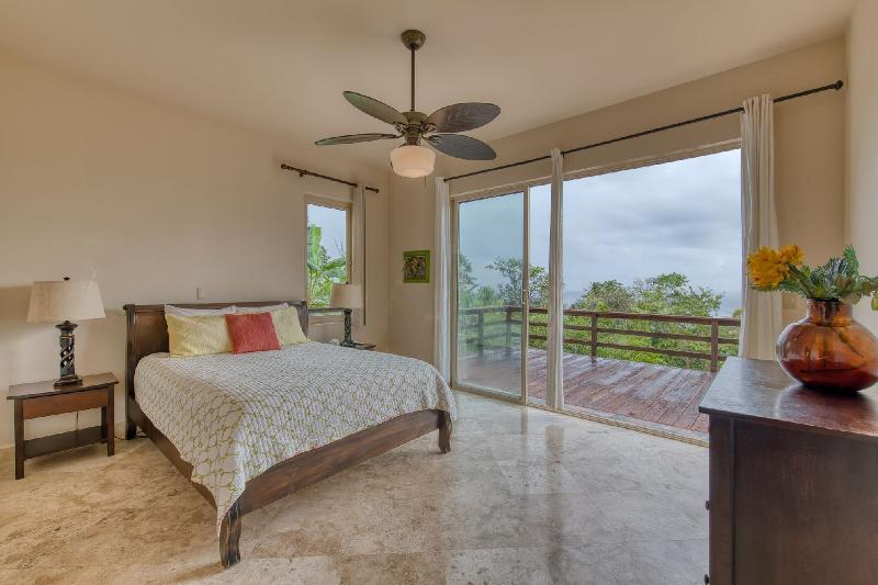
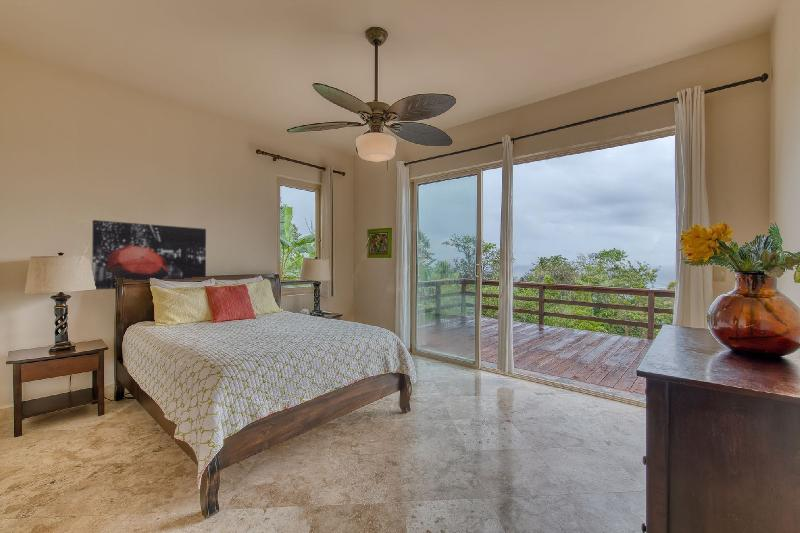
+ wall art [91,219,207,290]
